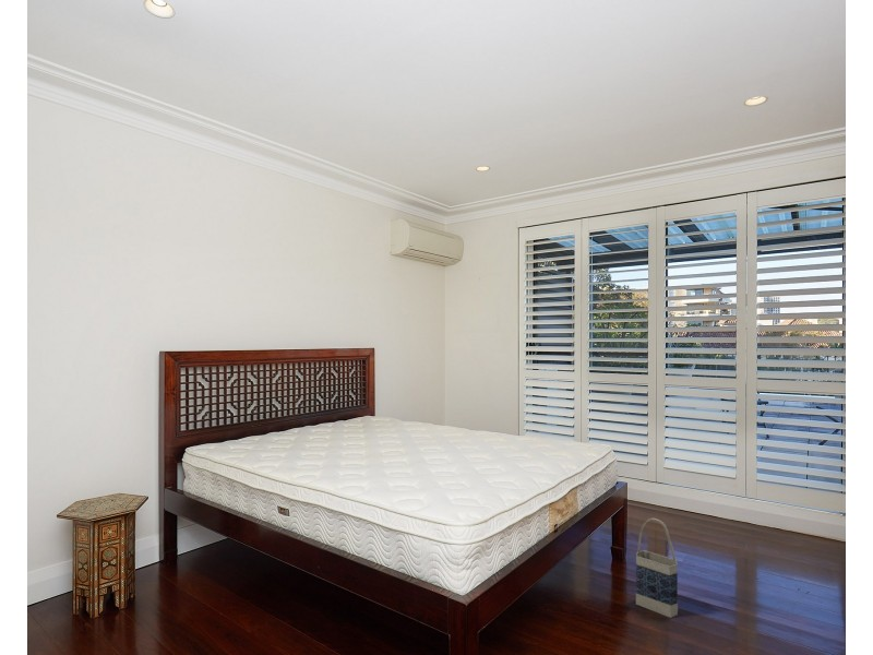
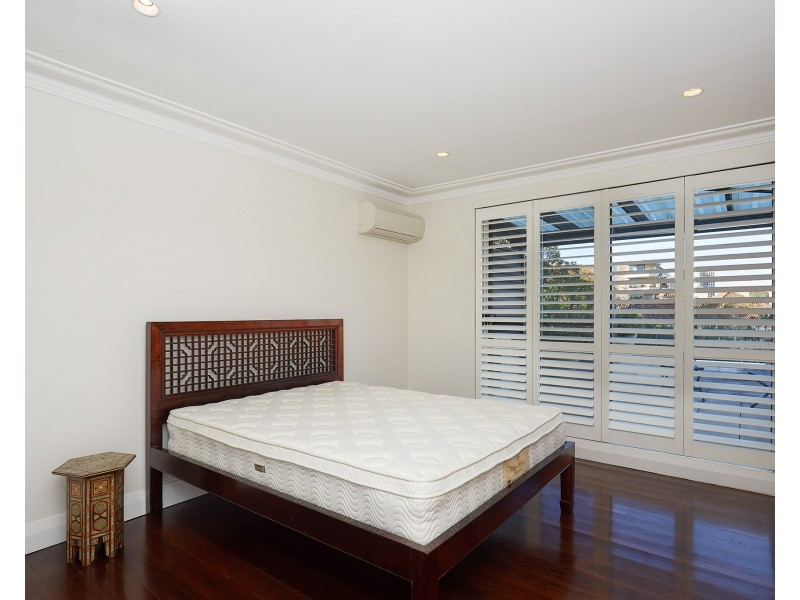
- bag [635,517,679,619]
